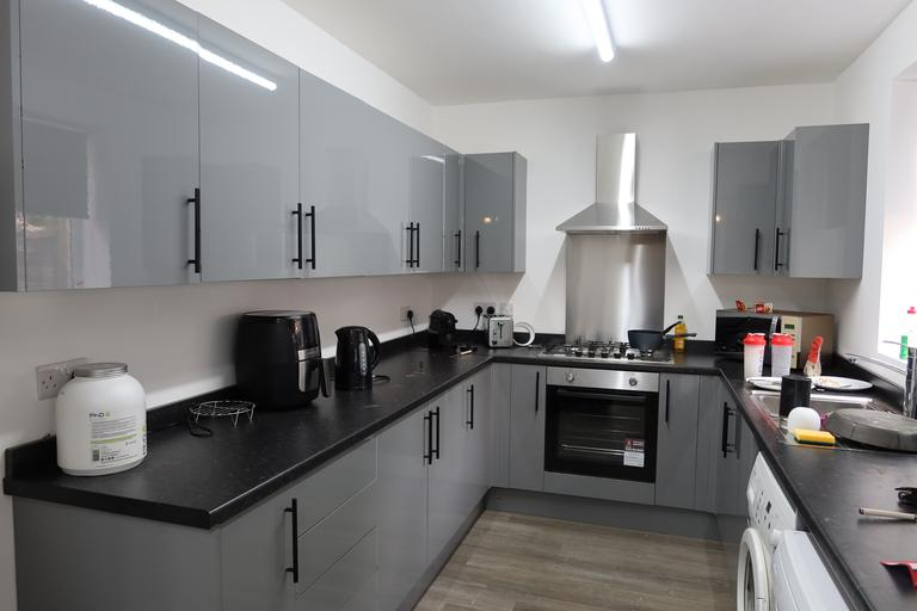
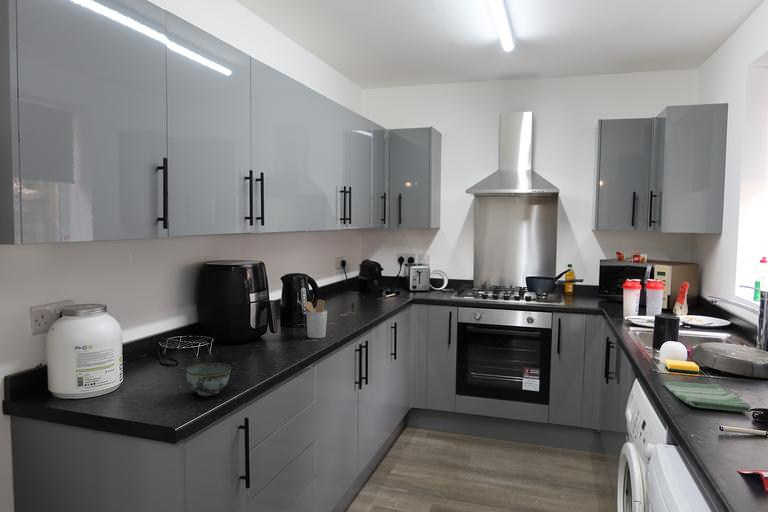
+ bowl [185,362,233,397]
+ utensil holder [297,299,328,339]
+ dish towel [662,381,752,413]
